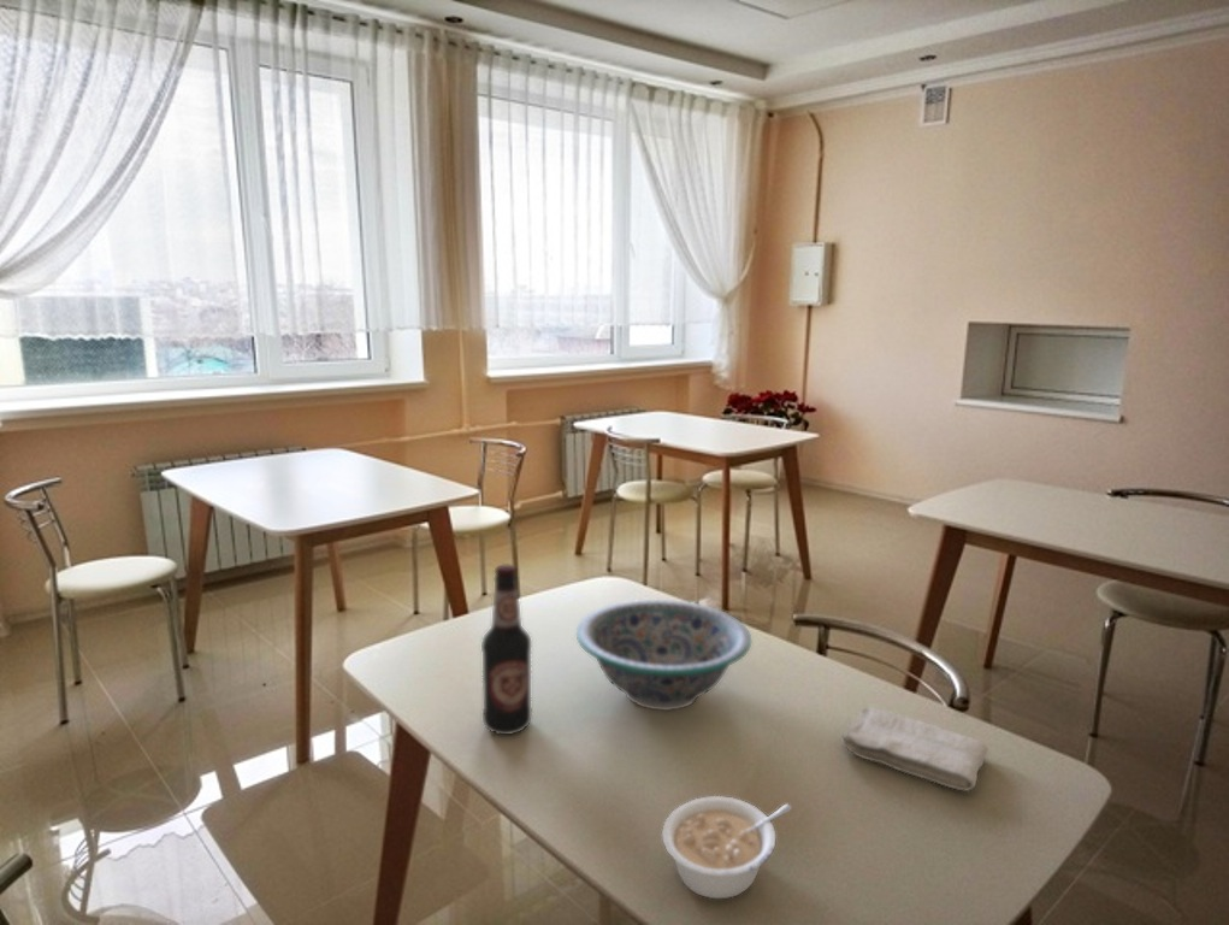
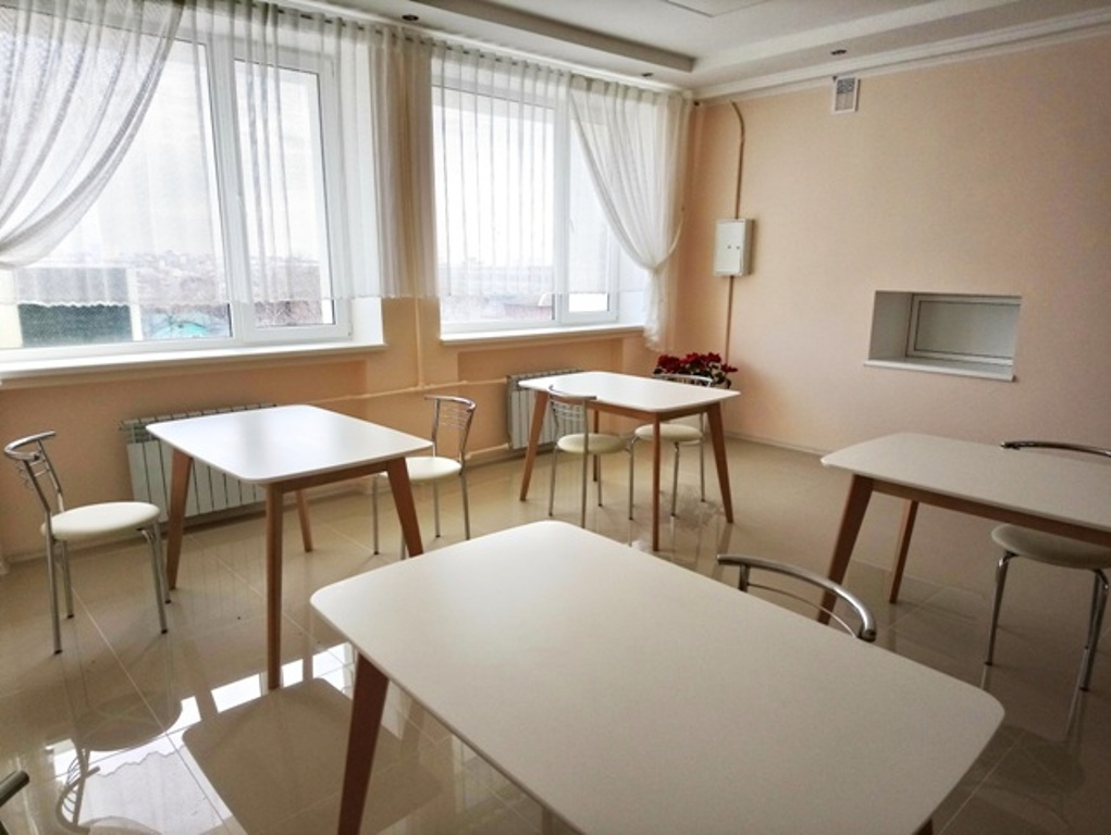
- legume [661,795,793,900]
- washcloth [840,706,989,793]
- bottle [480,564,532,736]
- decorative bowl [575,599,752,712]
